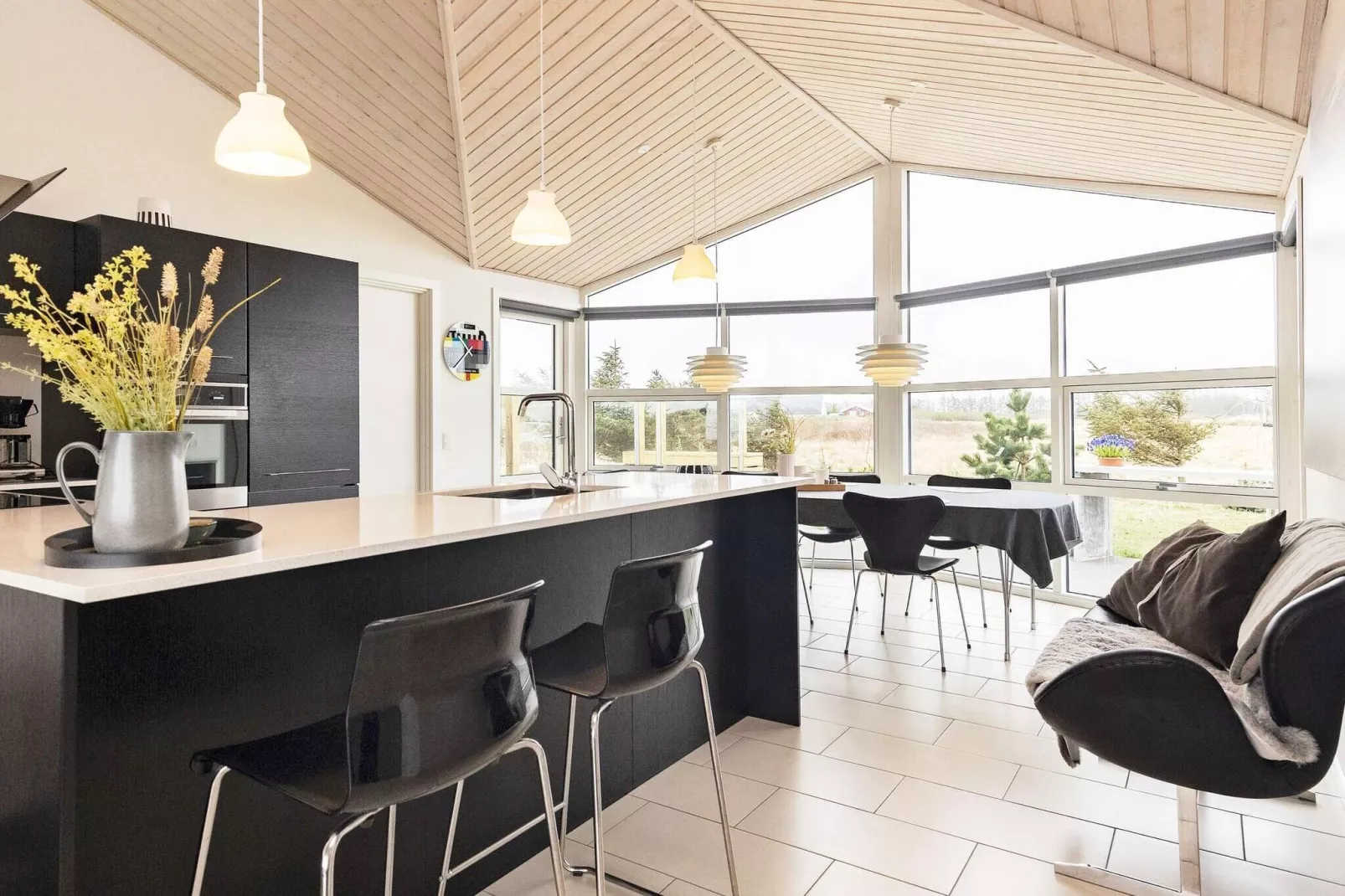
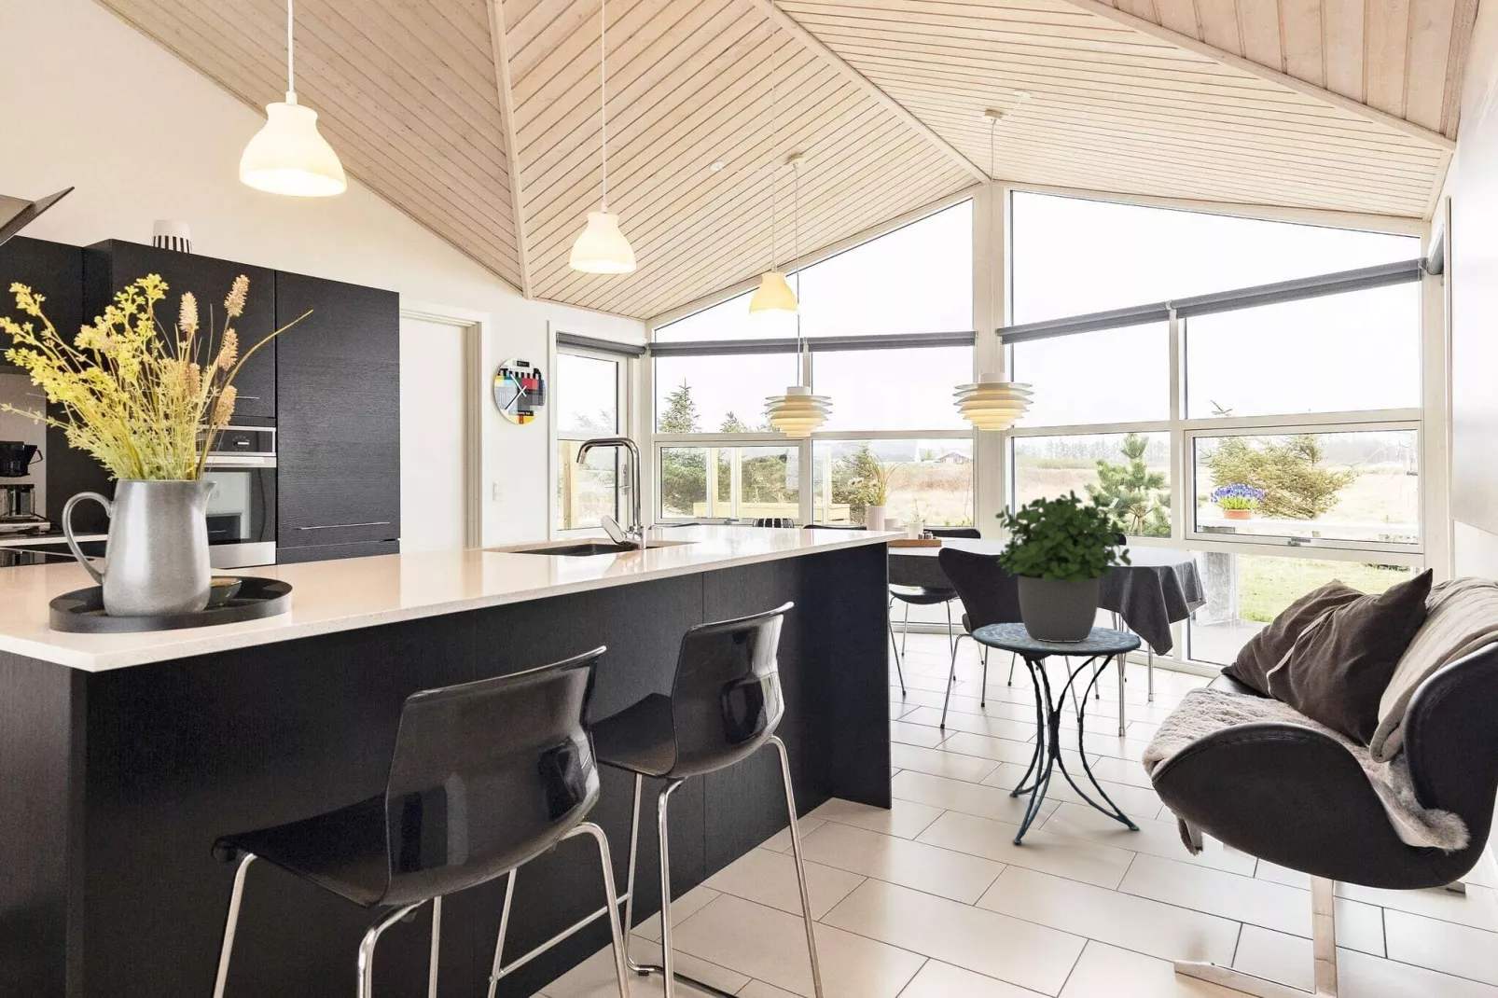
+ potted plant [995,489,1133,642]
+ side table [971,623,1142,844]
